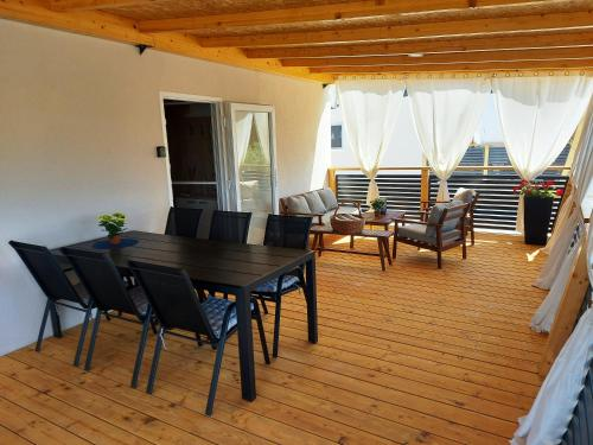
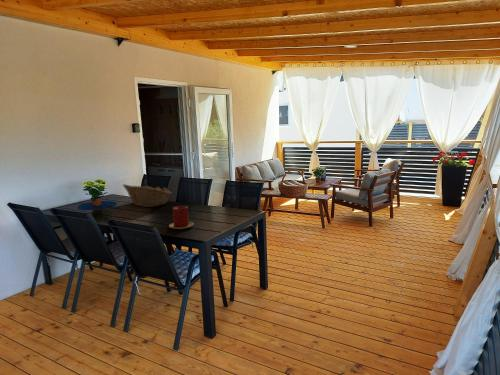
+ fruit basket [122,183,173,208]
+ candle [168,205,194,230]
